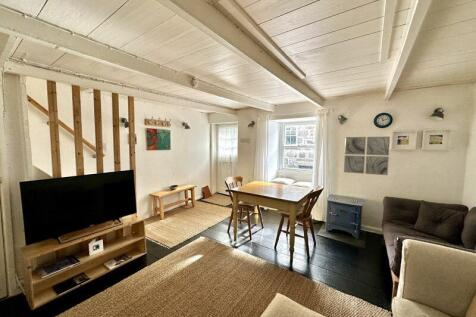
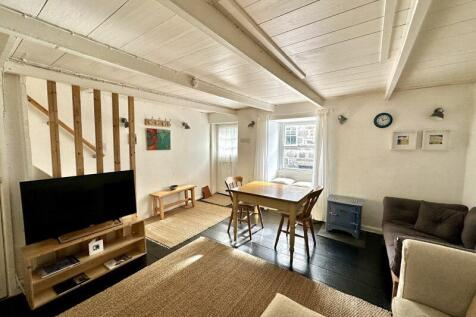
- wall art [343,136,391,176]
